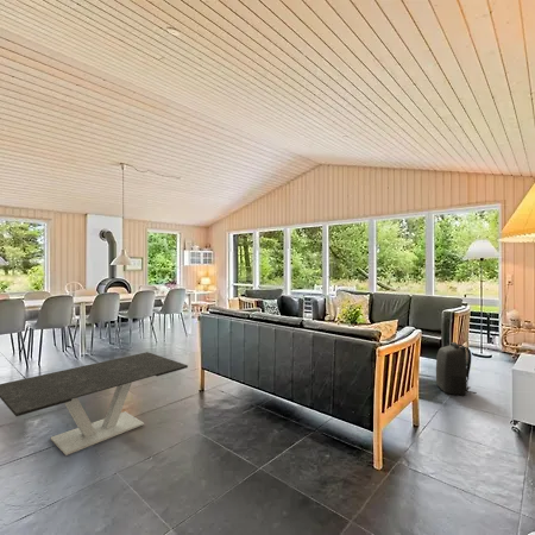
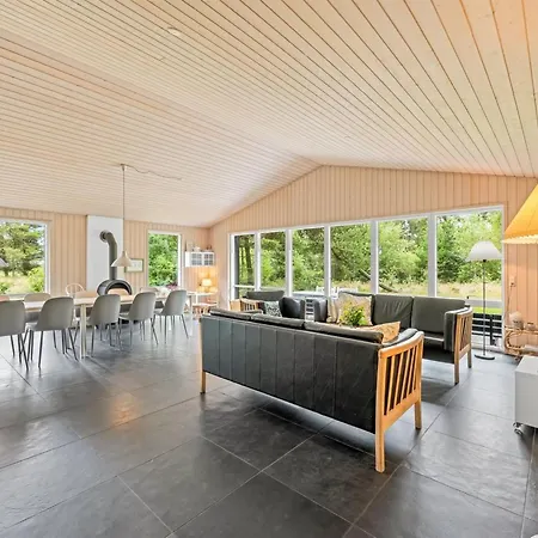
- coffee table [0,351,189,457]
- backpack [435,341,478,396]
